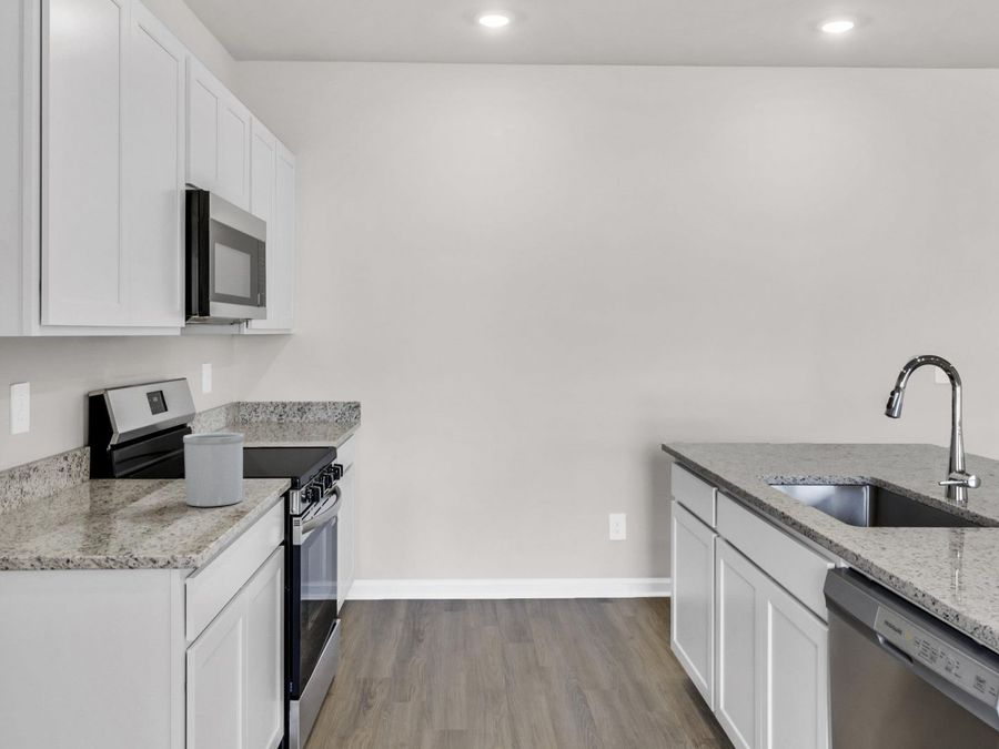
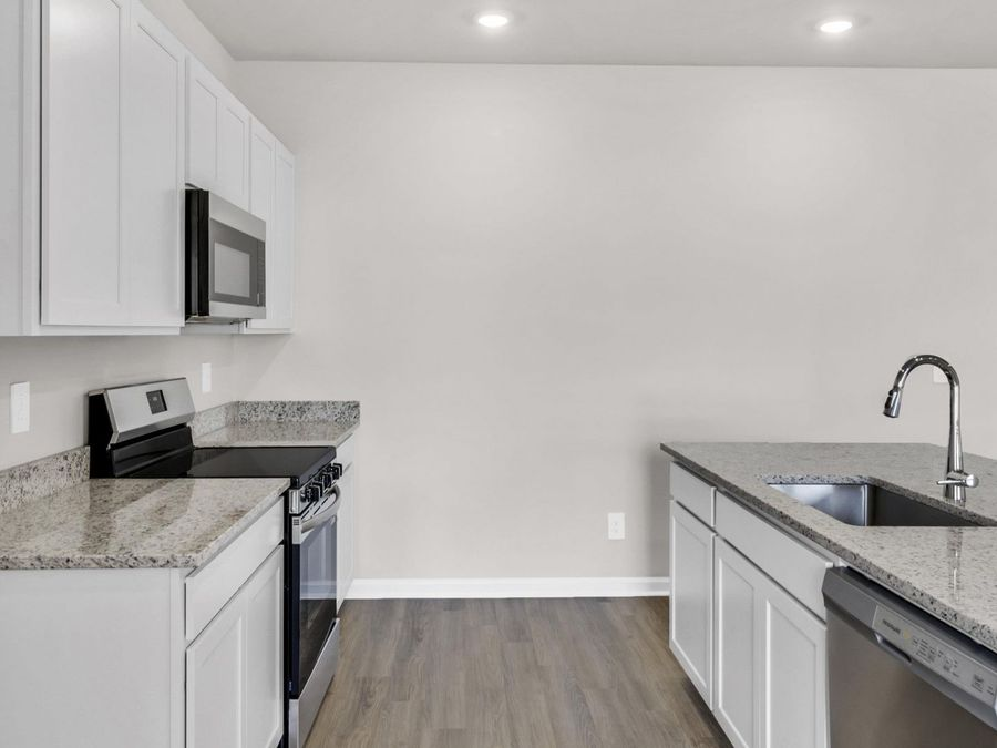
- utensil holder [182,432,245,507]
